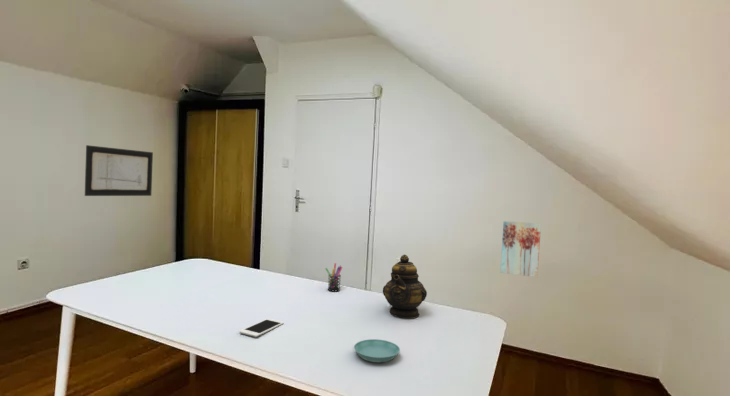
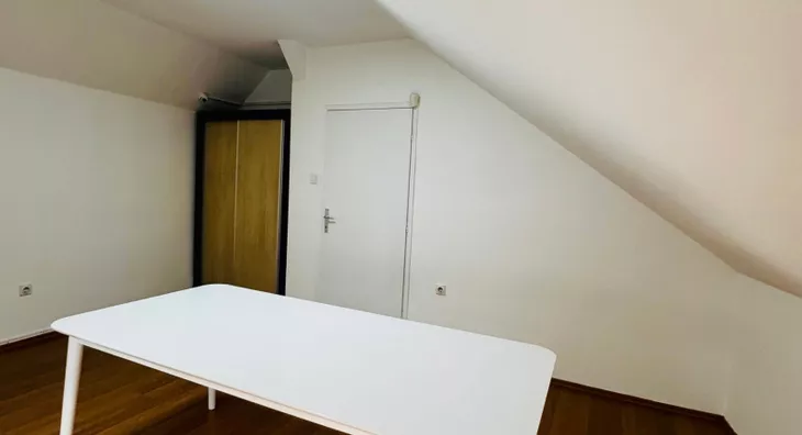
- pen holder [324,262,343,292]
- teapot [382,254,428,319]
- cell phone [238,318,285,338]
- saucer [353,338,401,363]
- wall art [499,220,542,278]
- wall art [84,144,154,197]
